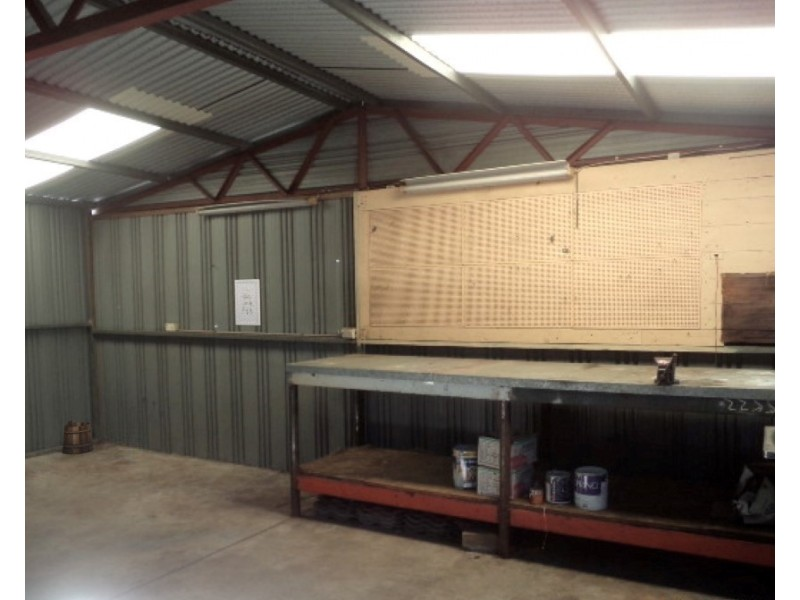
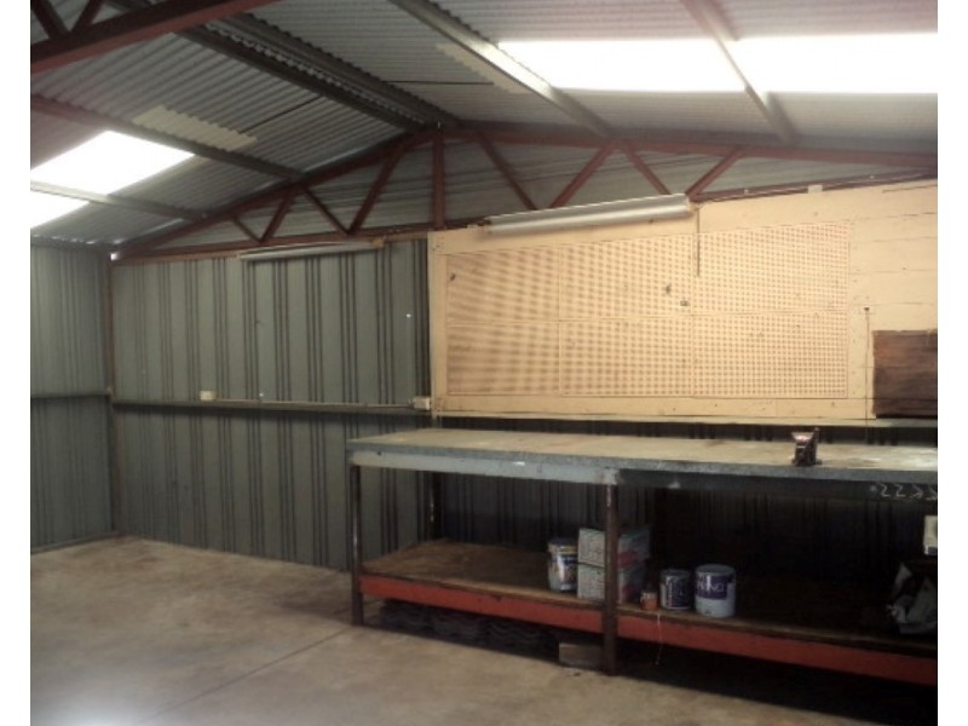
- bucket [62,419,94,455]
- wall art [234,278,261,326]
